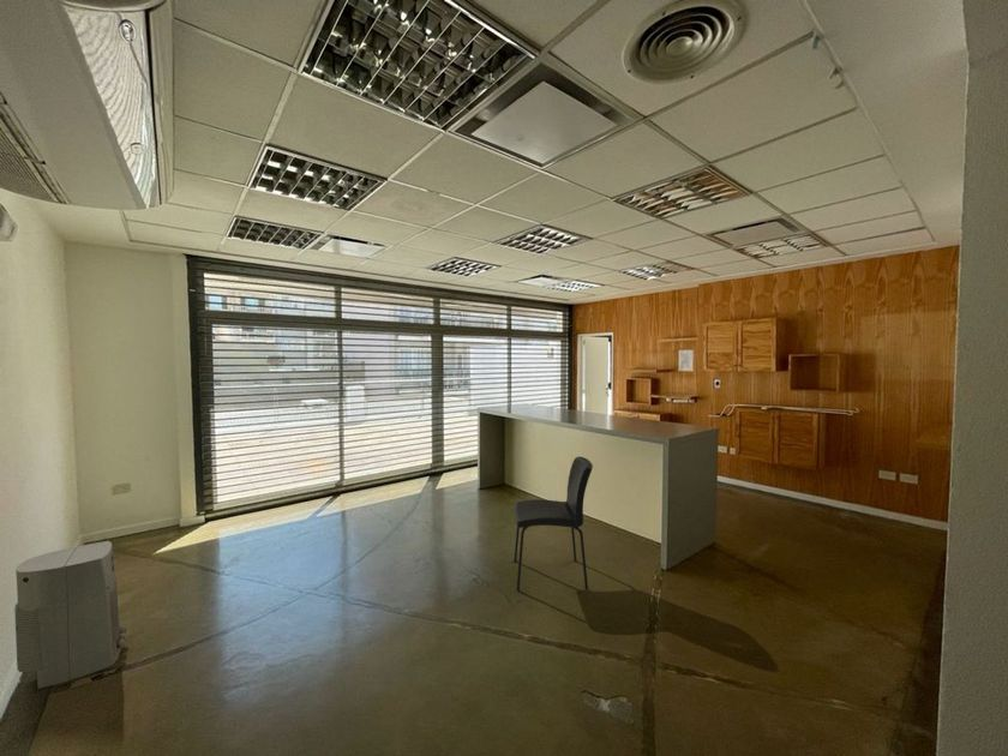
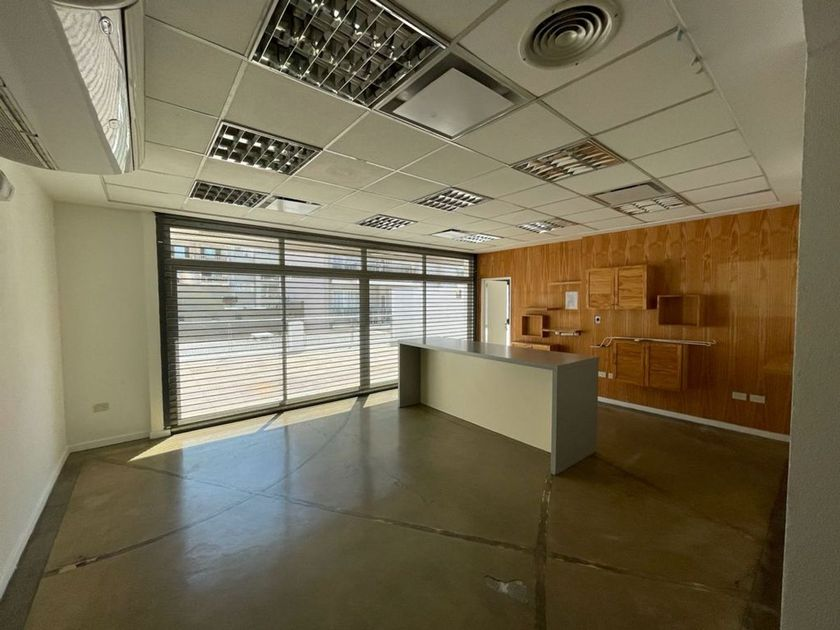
- air purifier [13,540,127,690]
- chair [512,456,594,592]
